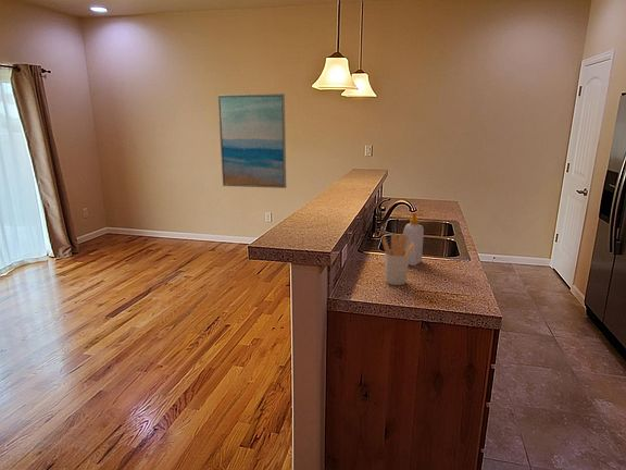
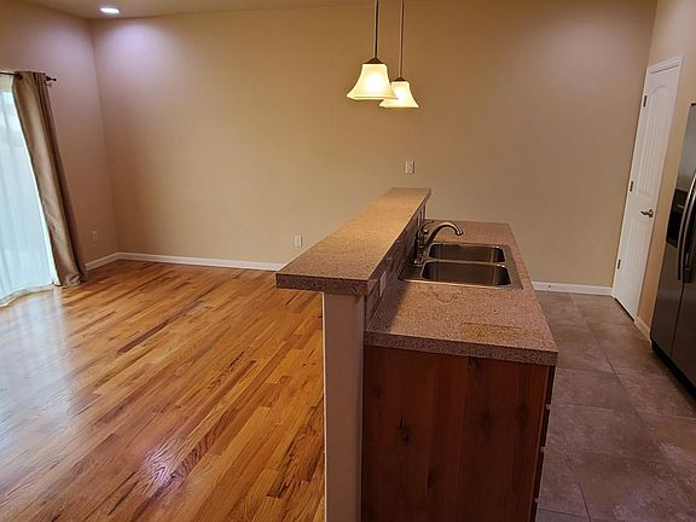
- wall art [216,92,287,189]
- utensil holder [381,233,415,286]
- soap bottle [402,211,425,267]
